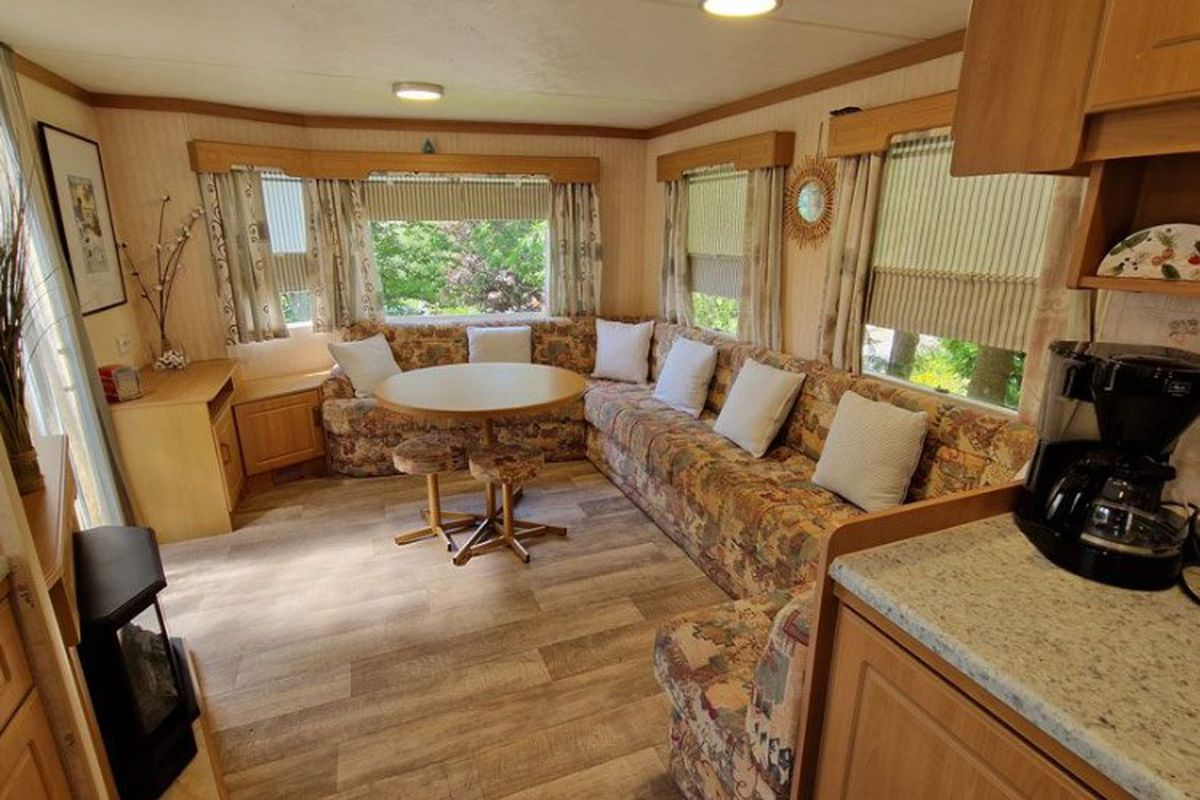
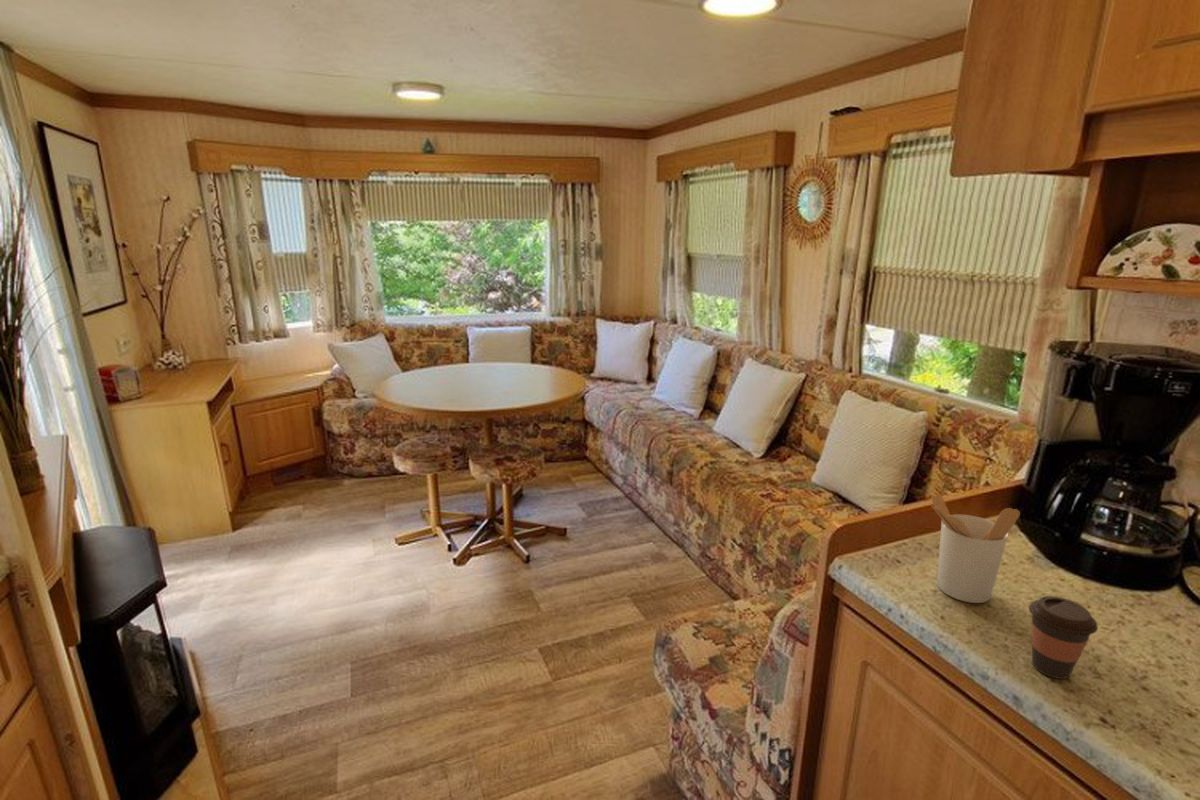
+ coffee cup [1028,595,1099,680]
+ utensil holder [927,493,1021,604]
